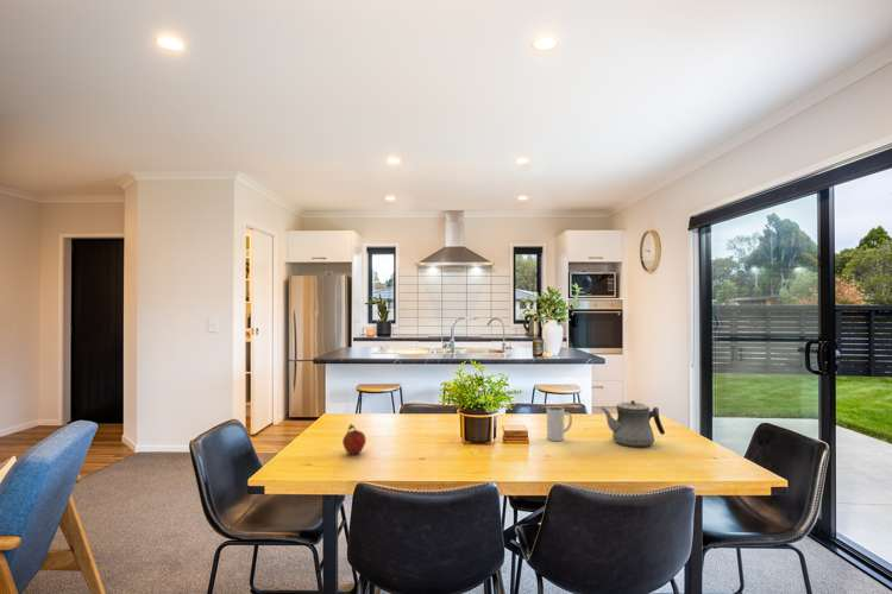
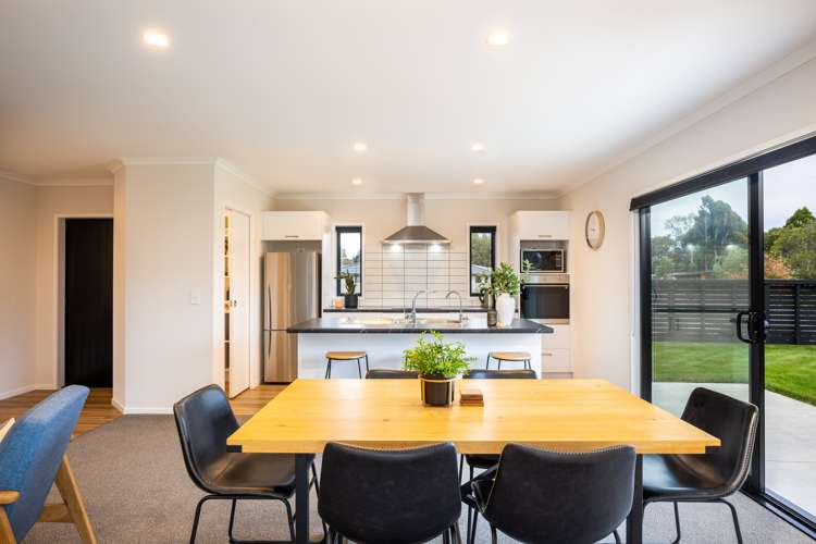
- teapot [598,399,666,448]
- fruit [341,423,368,456]
- mug [546,405,573,442]
